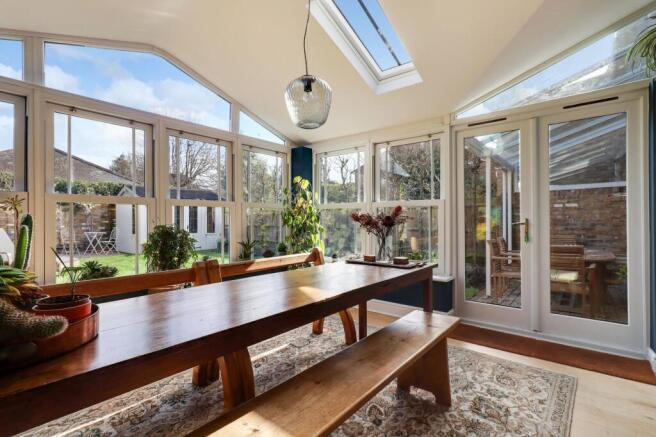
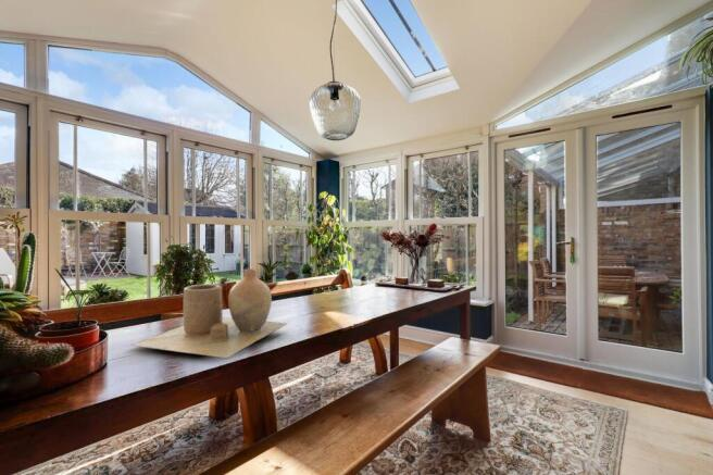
+ vase [129,268,288,360]
